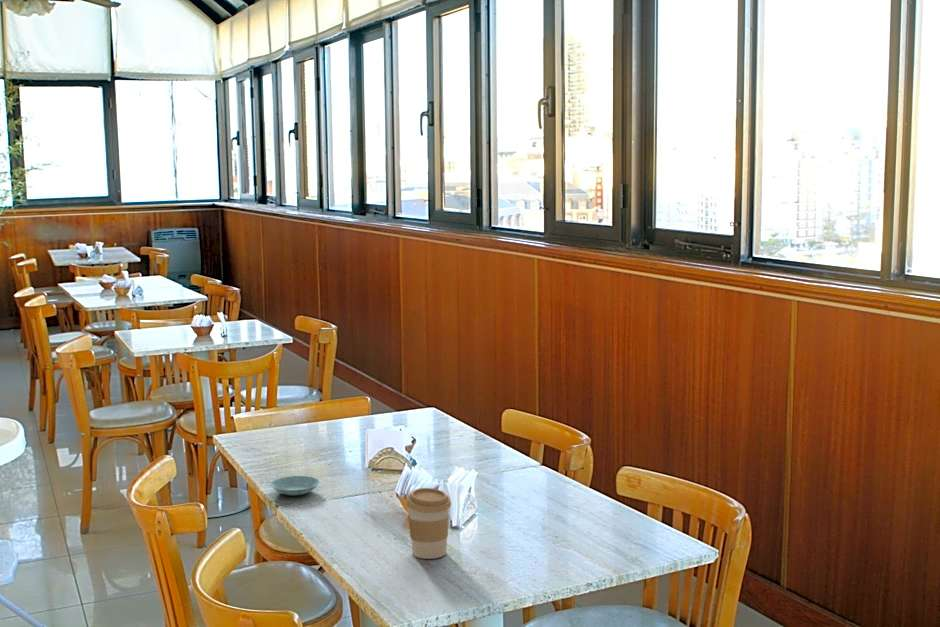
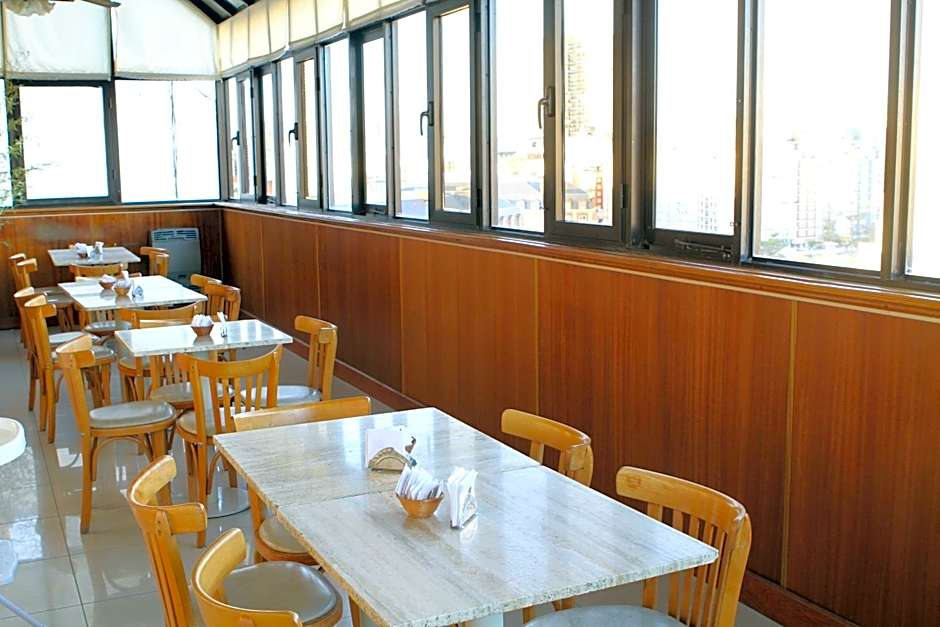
- coffee cup [405,487,452,560]
- saucer [270,475,321,497]
